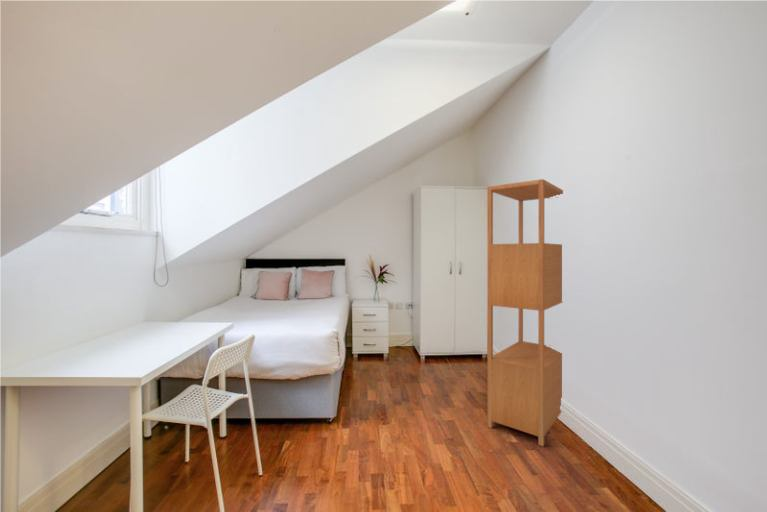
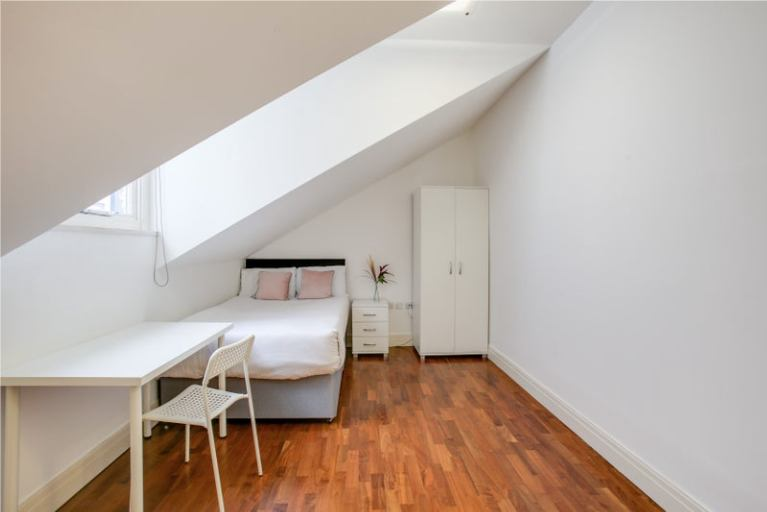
- bookshelf [486,178,564,447]
